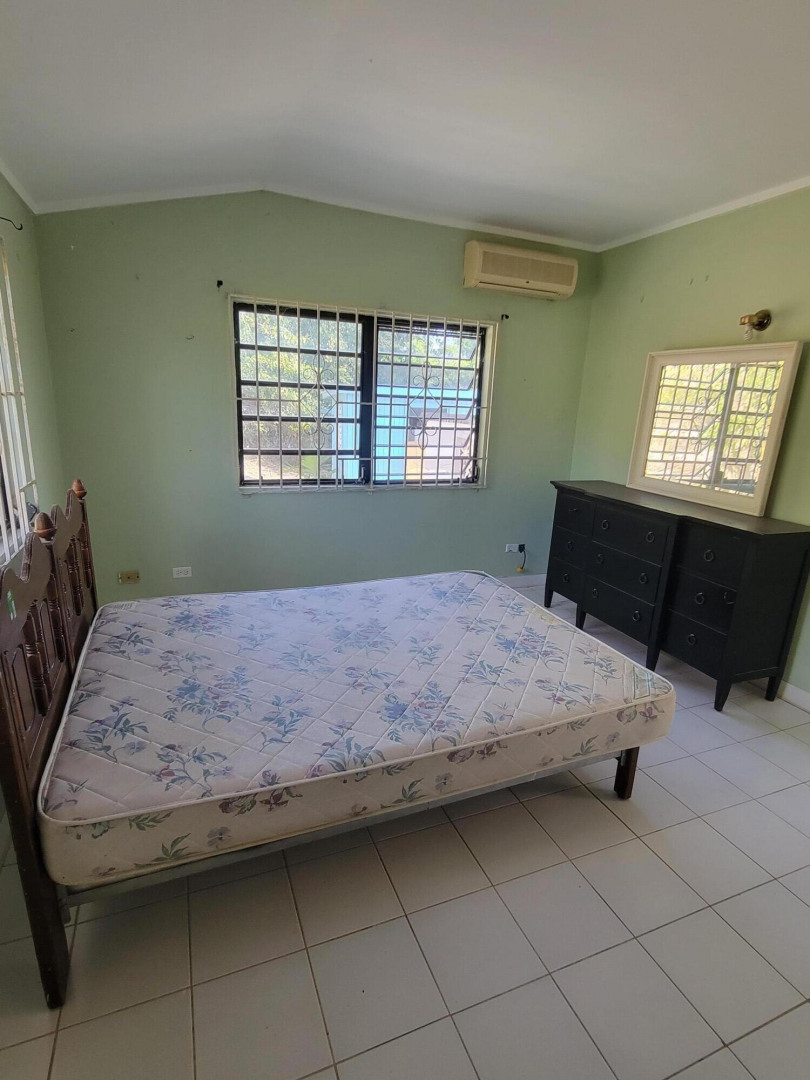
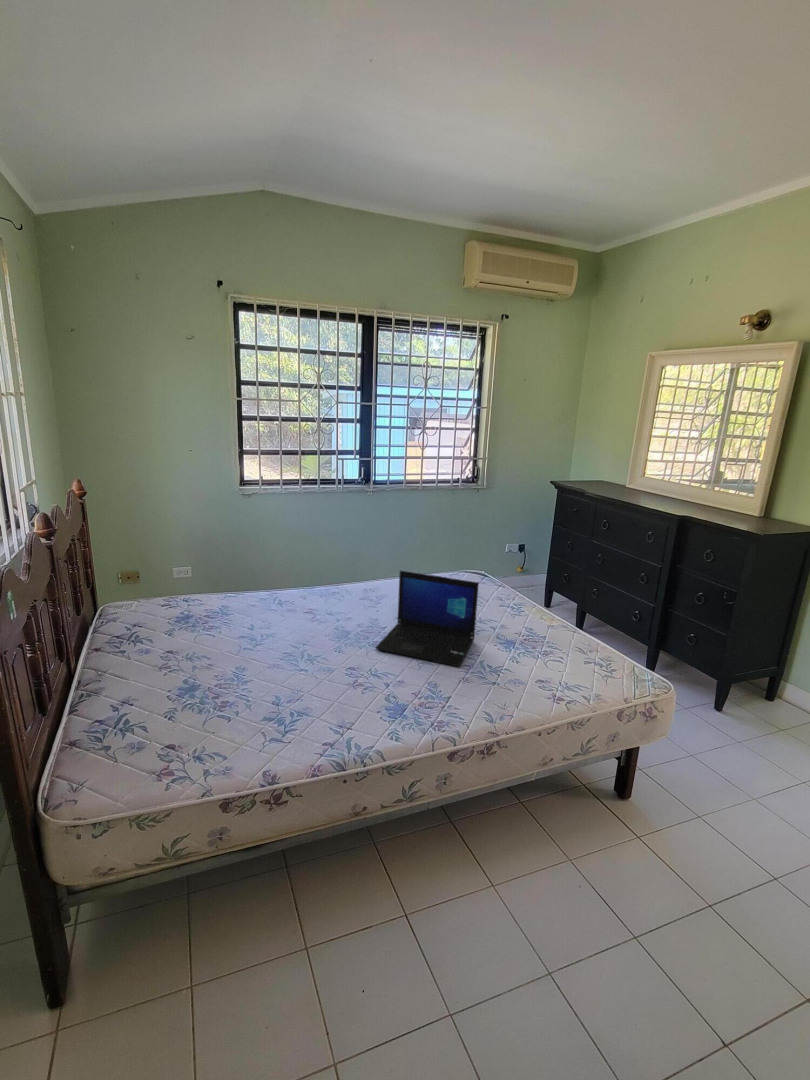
+ laptop [374,570,480,668]
